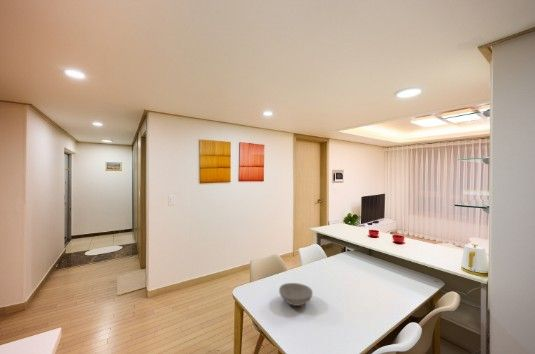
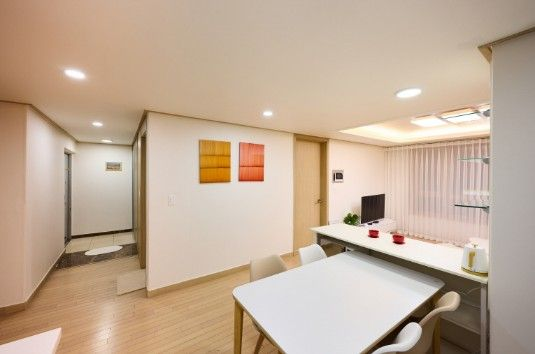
- bowl [278,282,314,307]
